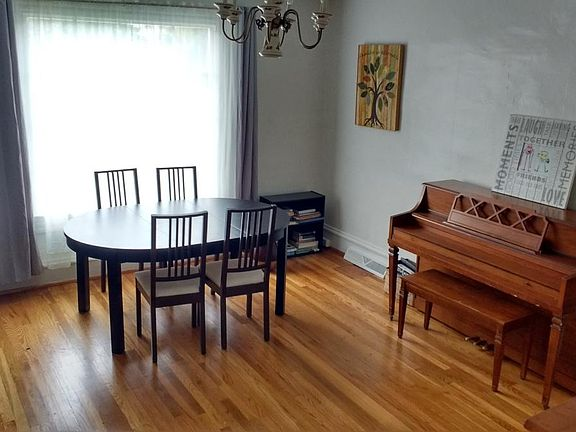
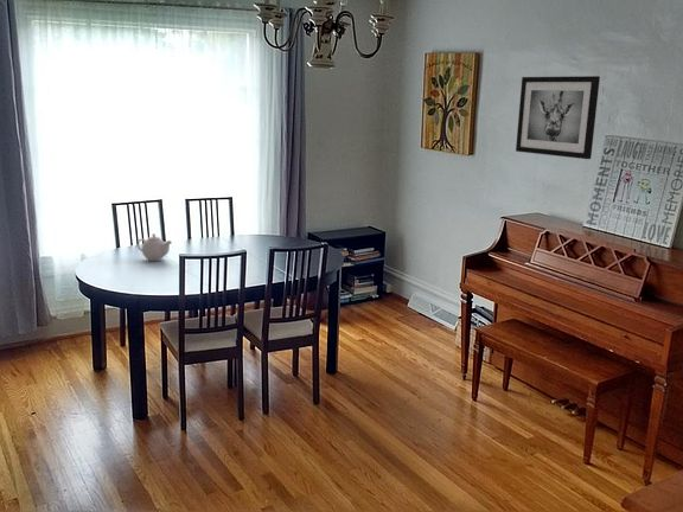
+ teapot [136,232,173,262]
+ wall art [515,75,601,160]
